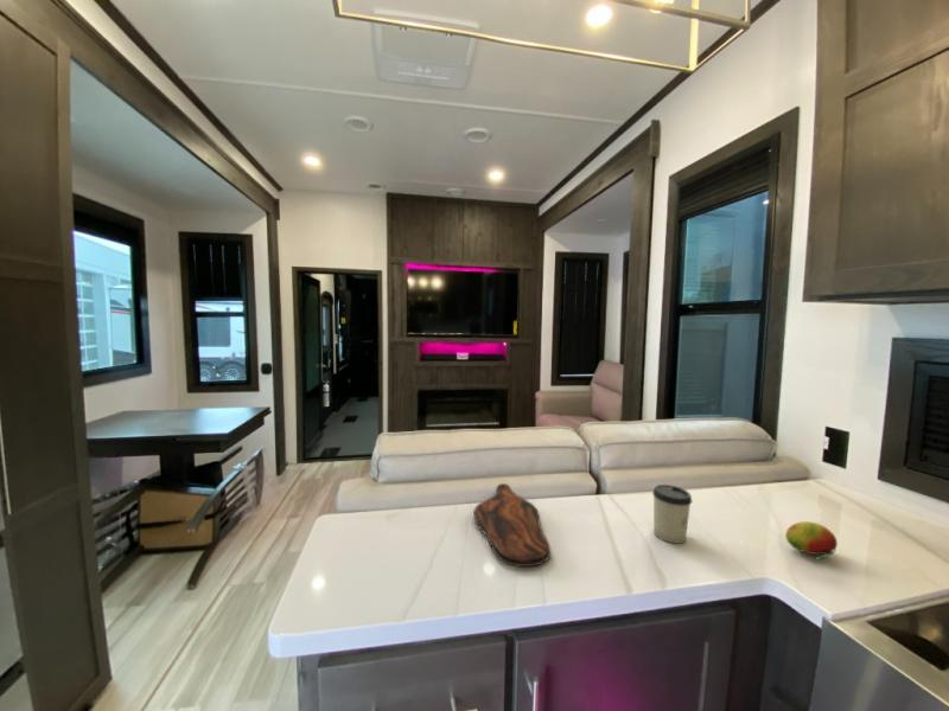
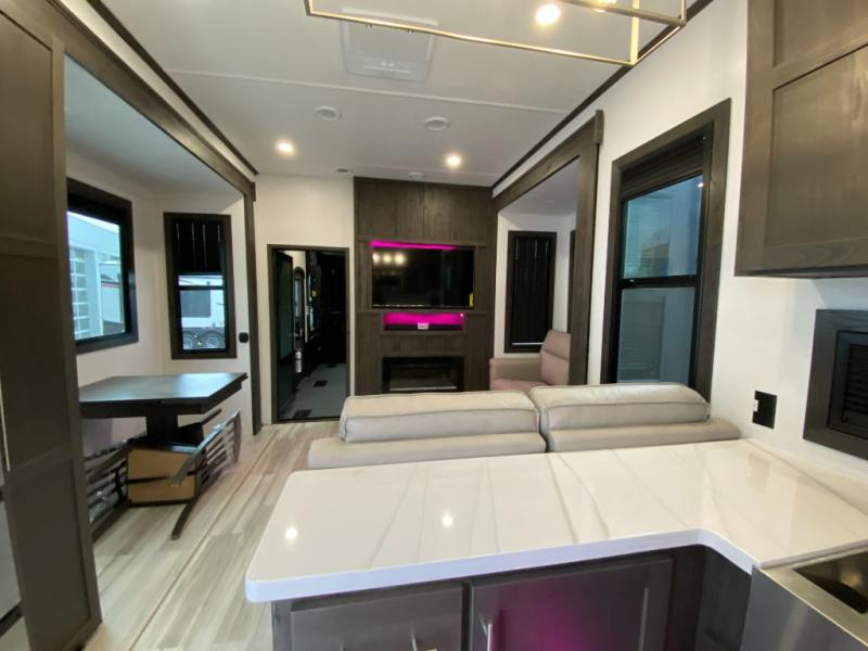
- fruit [784,520,839,561]
- cup [651,483,693,545]
- cutting board [472,482,552,568]
